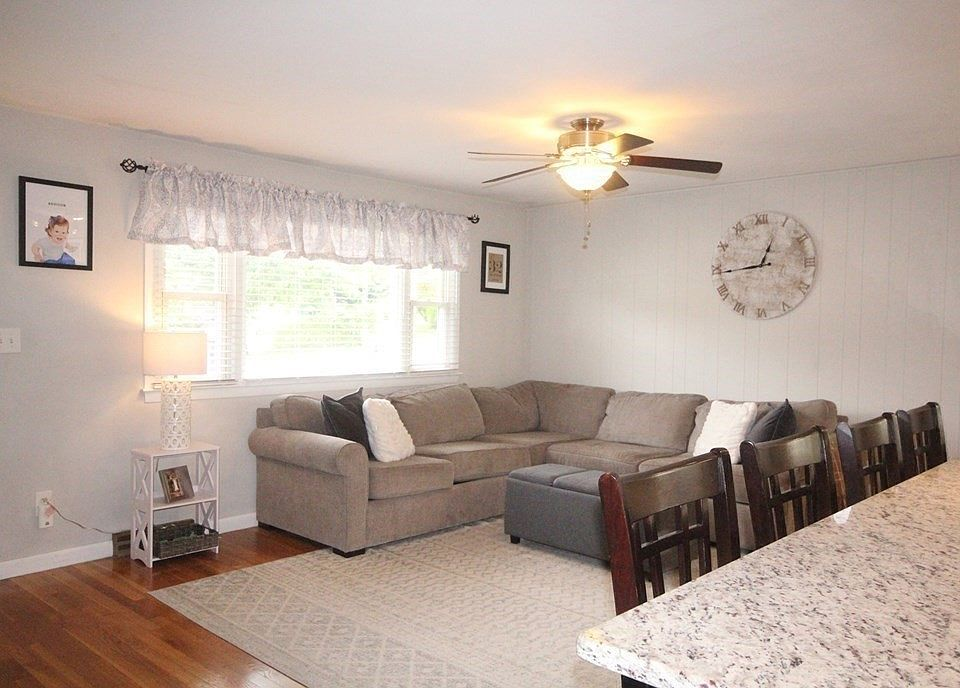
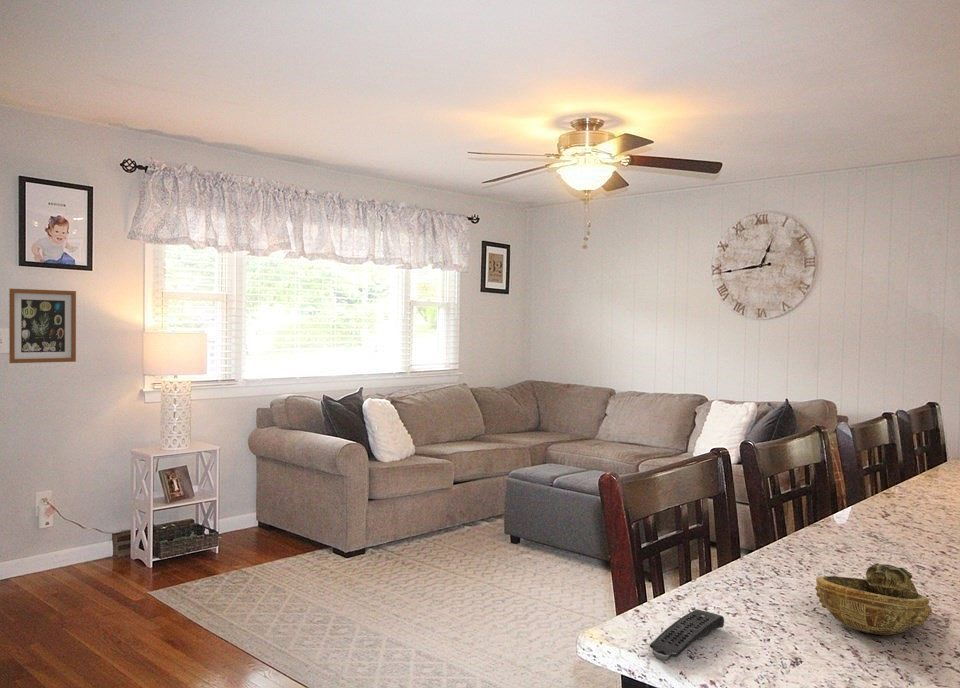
+ wall art [8,288,77,364]
+ remote control [649,608,725,662]
+ decorative bowl [814,562,933,636]
